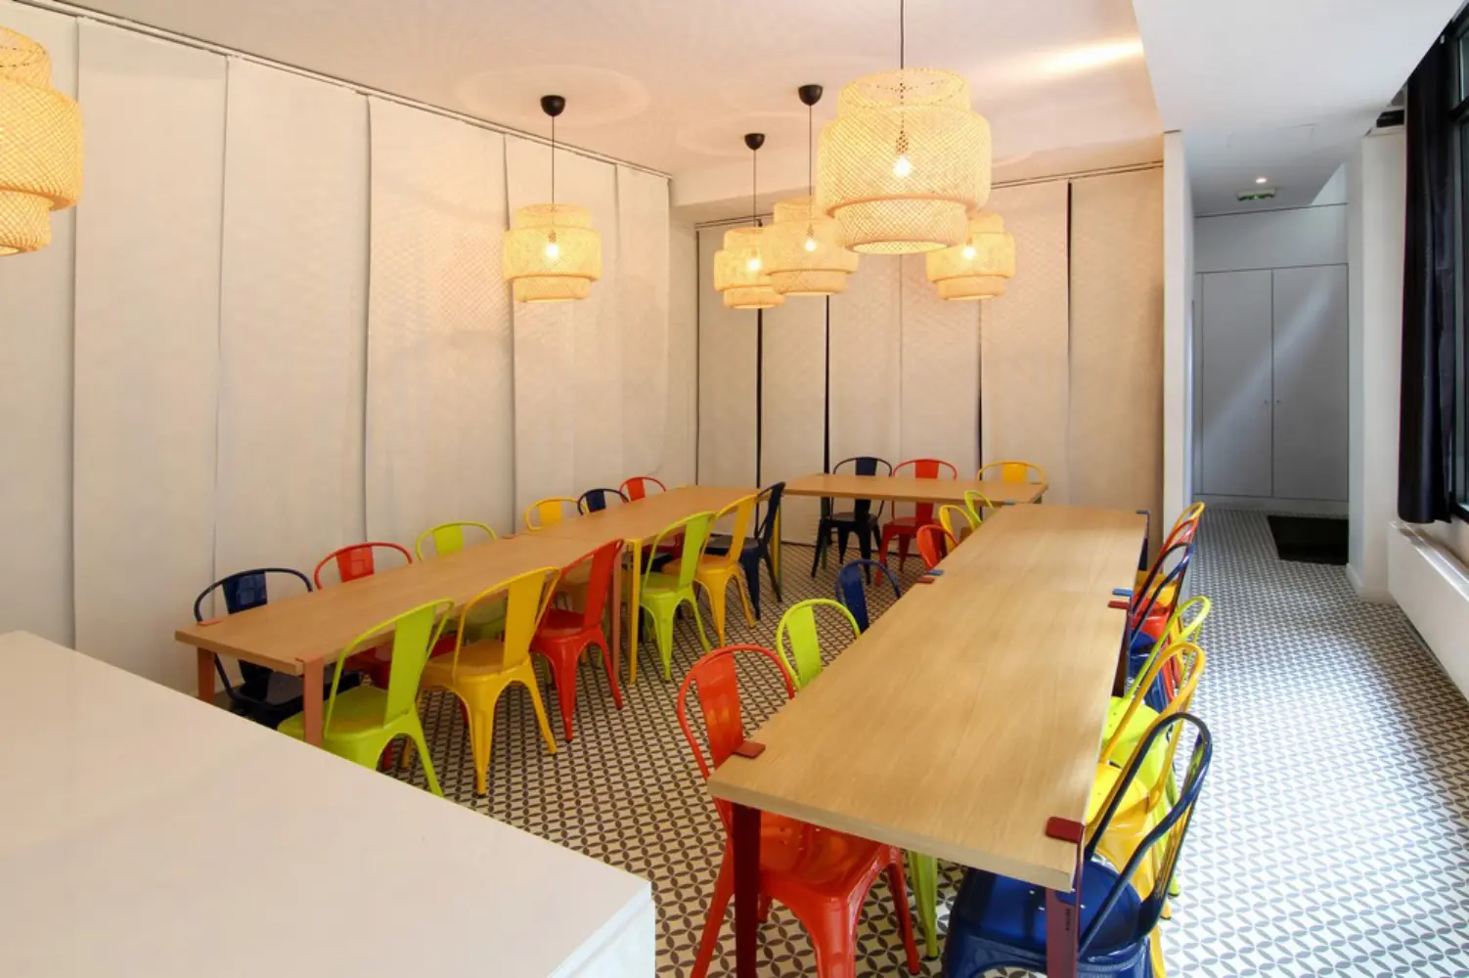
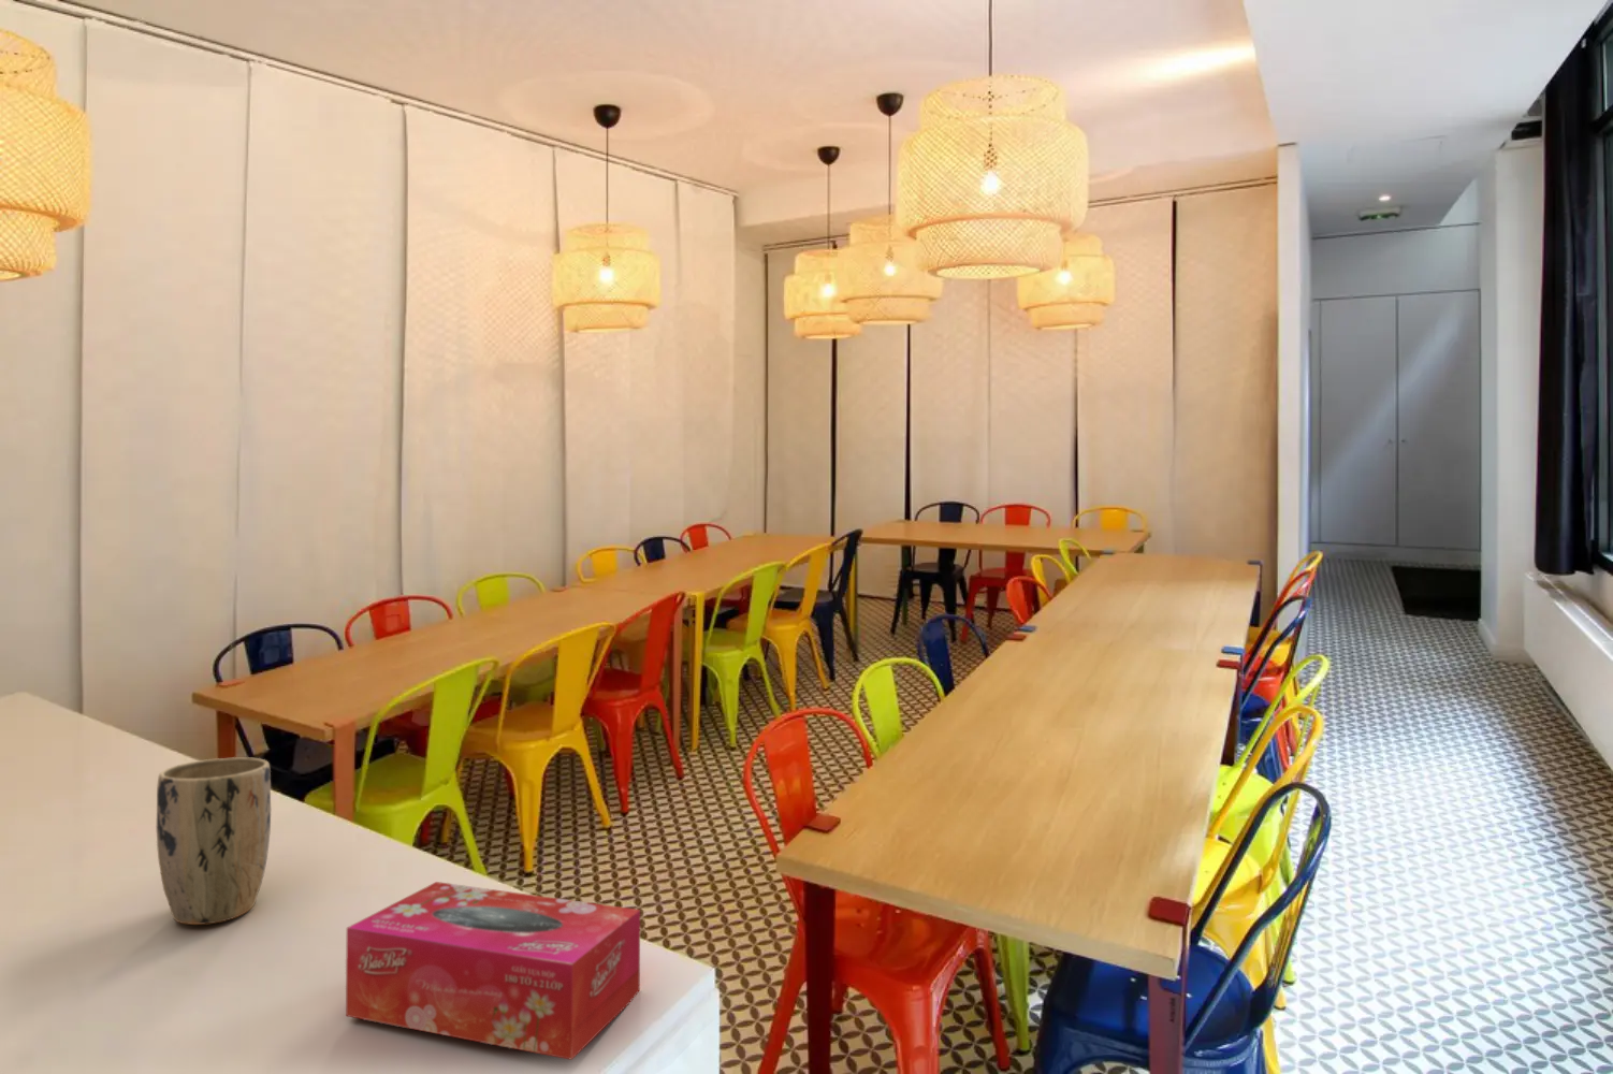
+ plant pot [155,756,272,925]
+ tissue box [345,881,641,1061]
